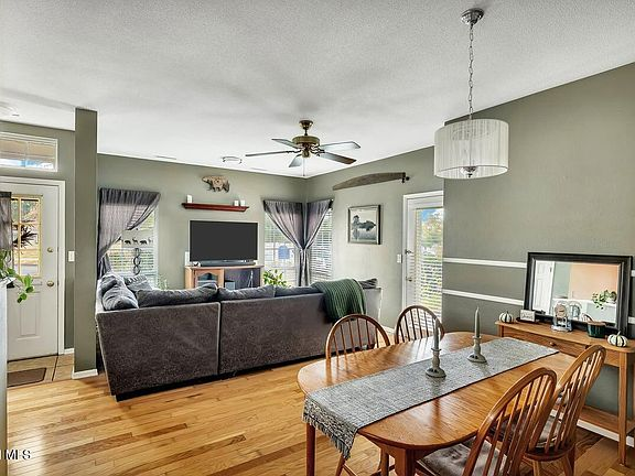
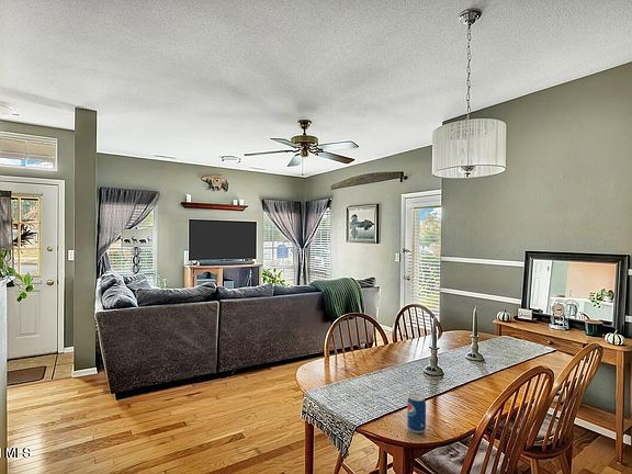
+ beverage can [406,393,427,435]
